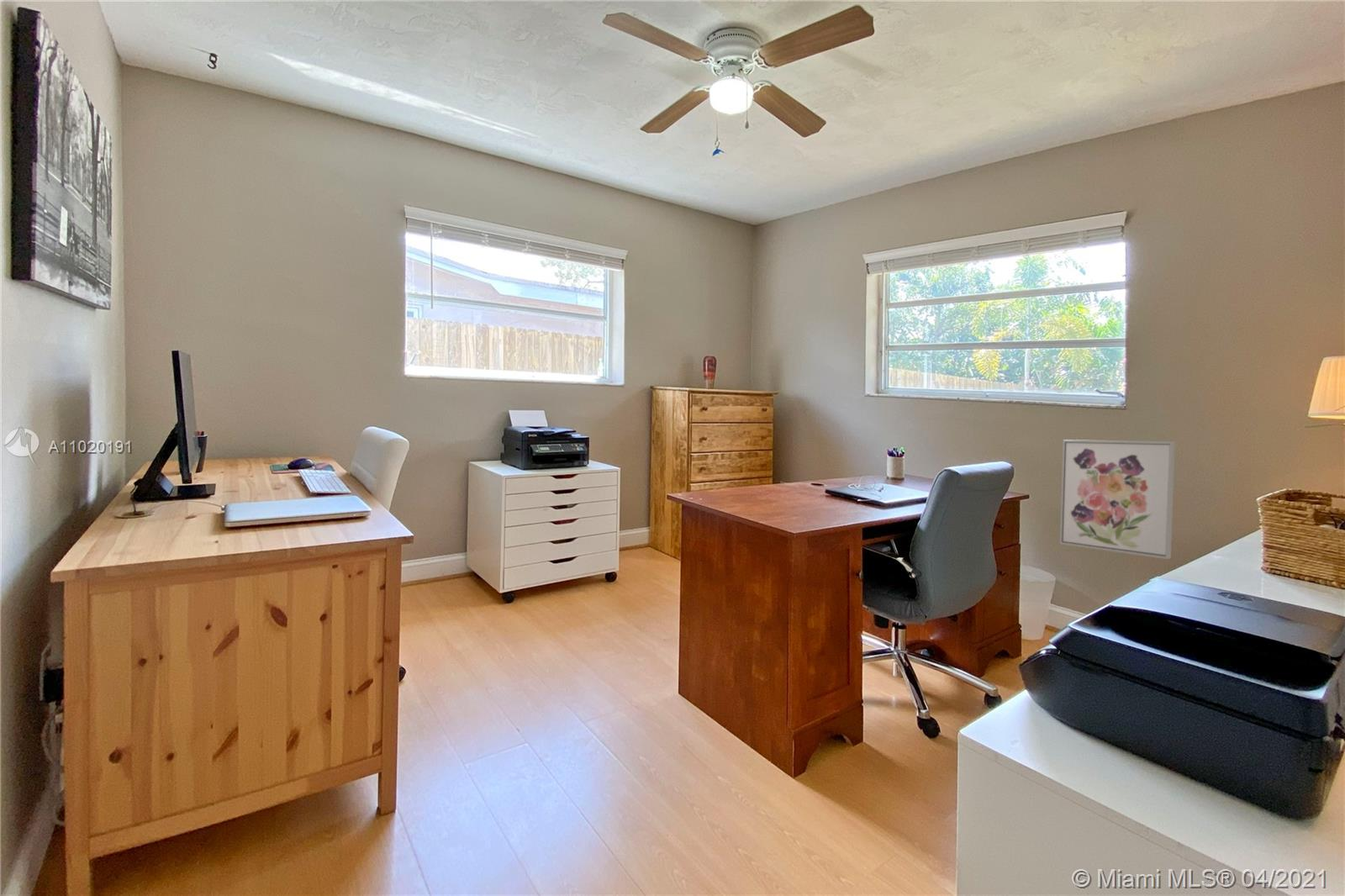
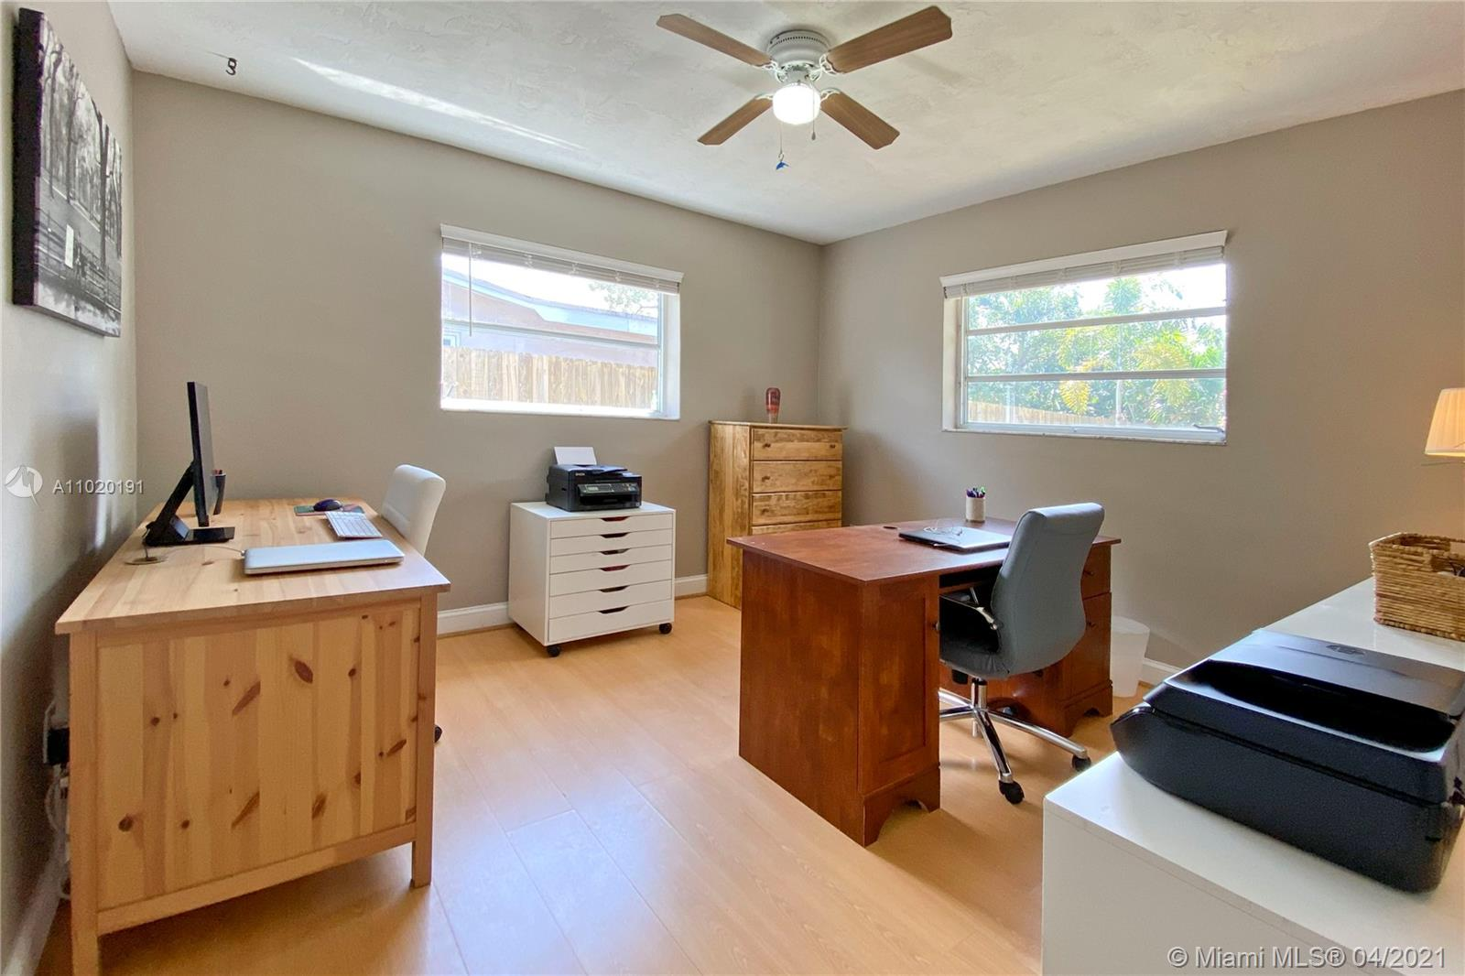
- wall art [1059,439,1176,560]
